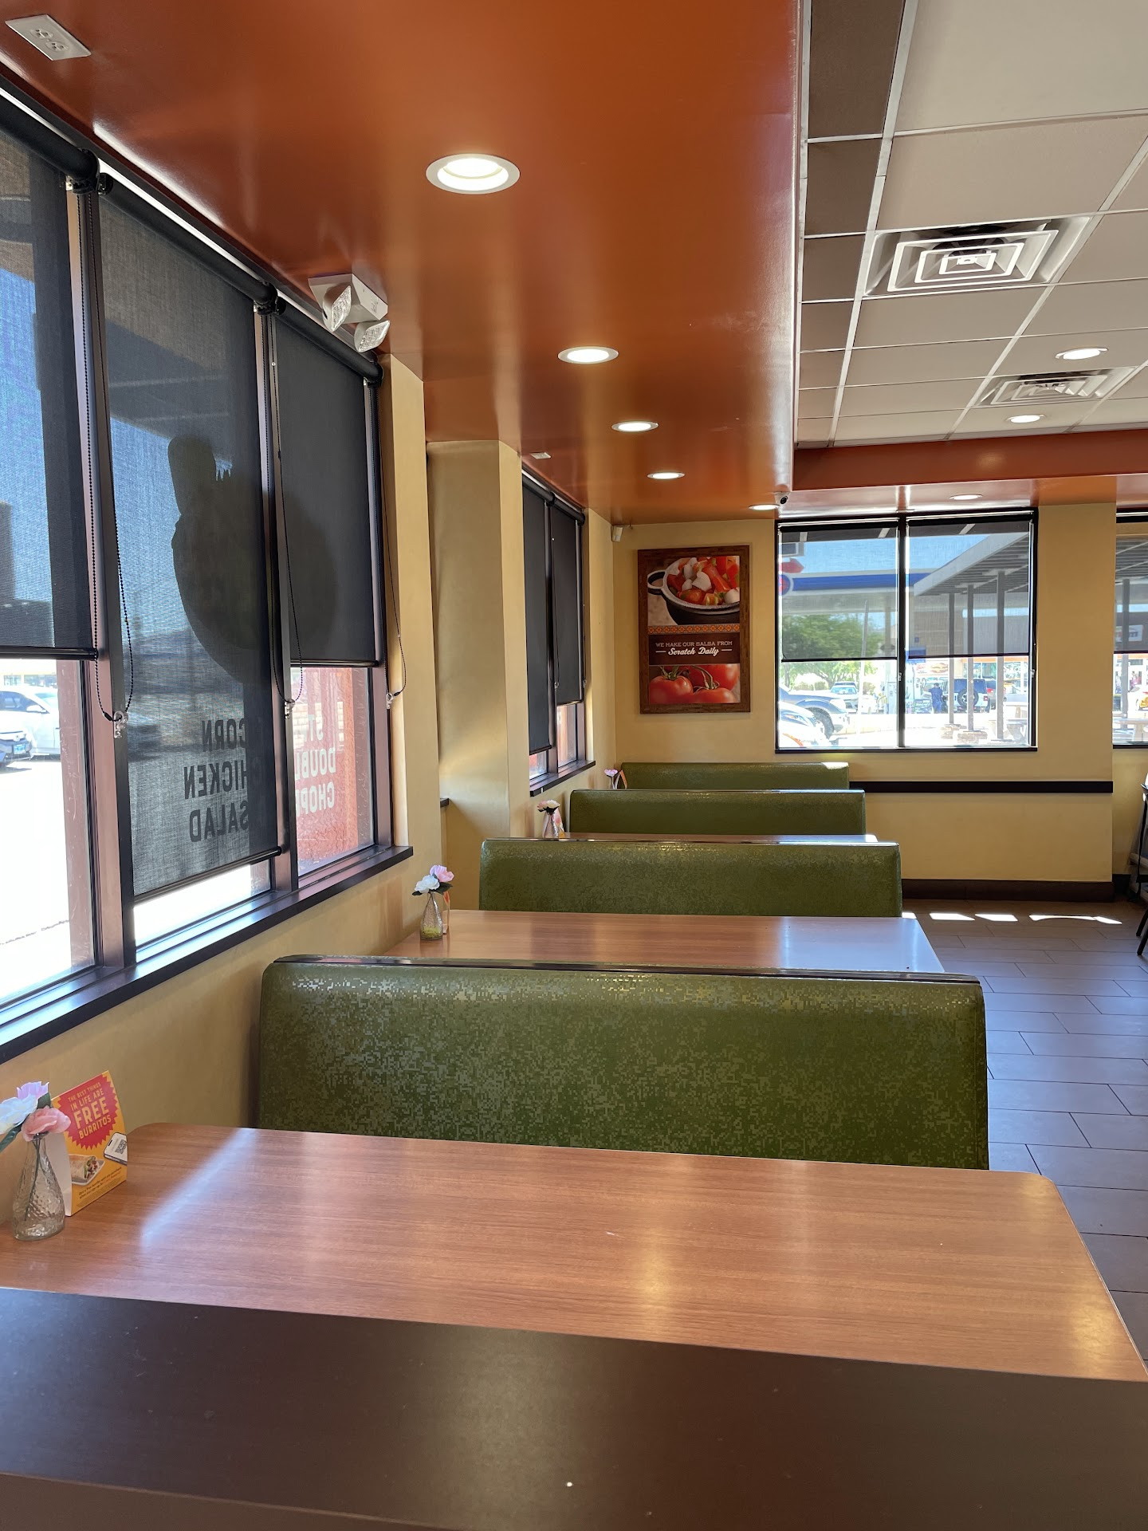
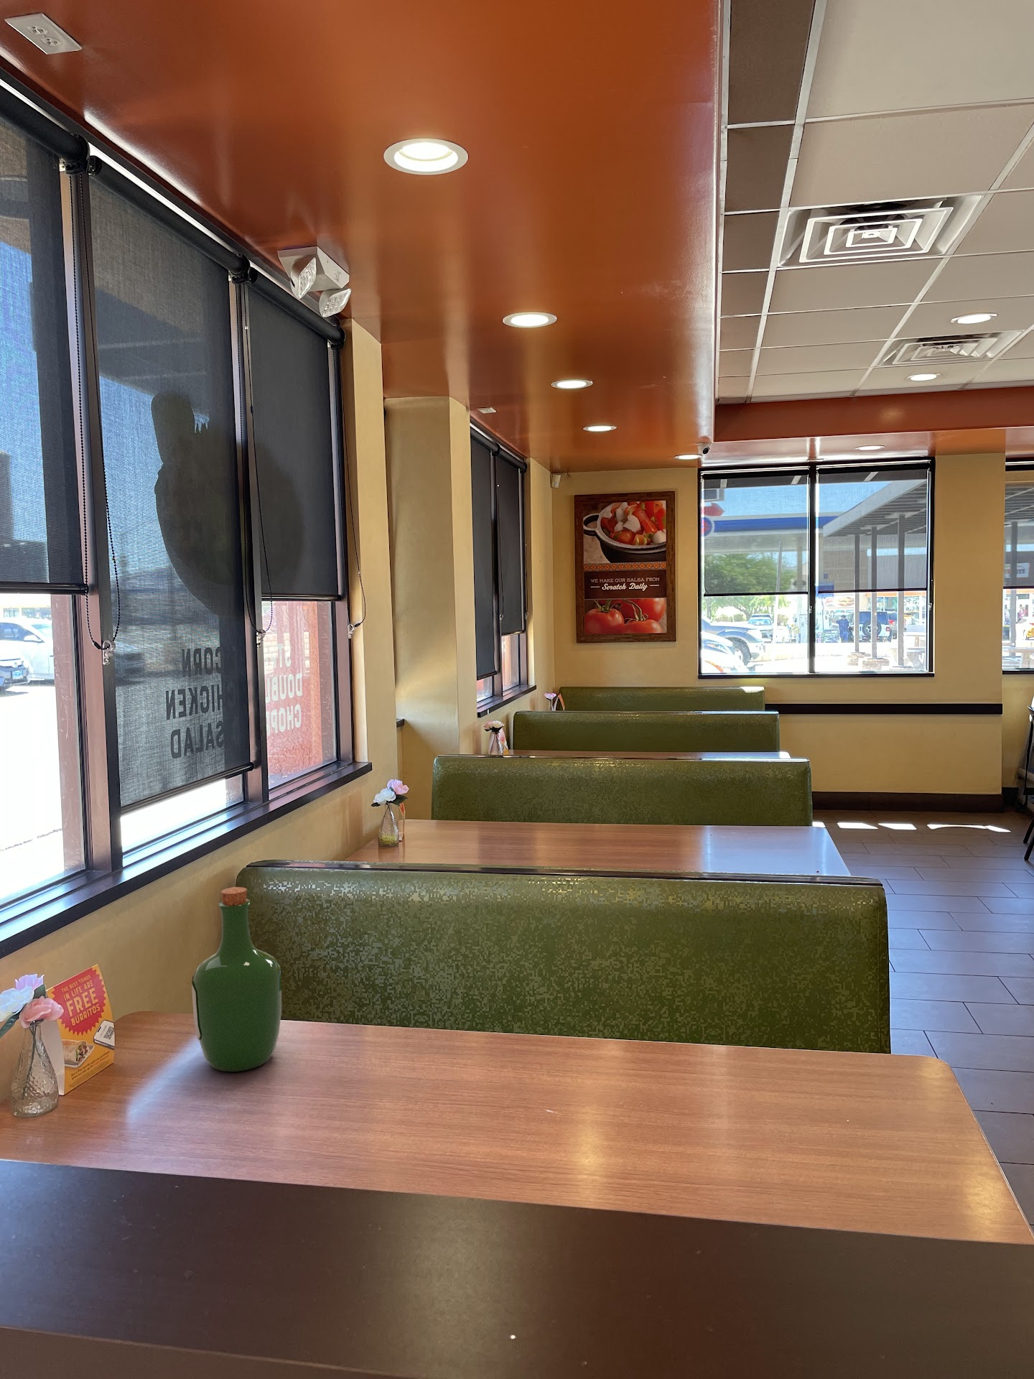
+ wine bottle [191,886,282,1073]
